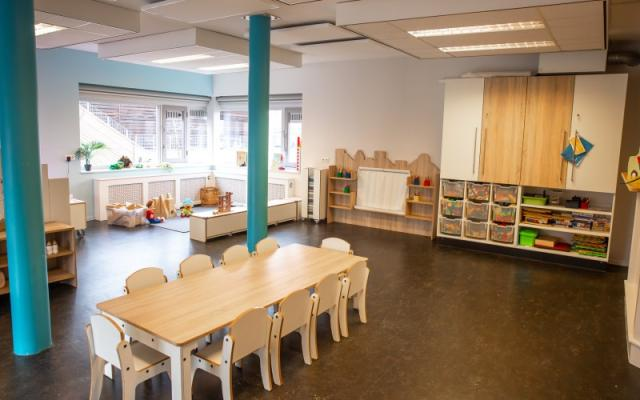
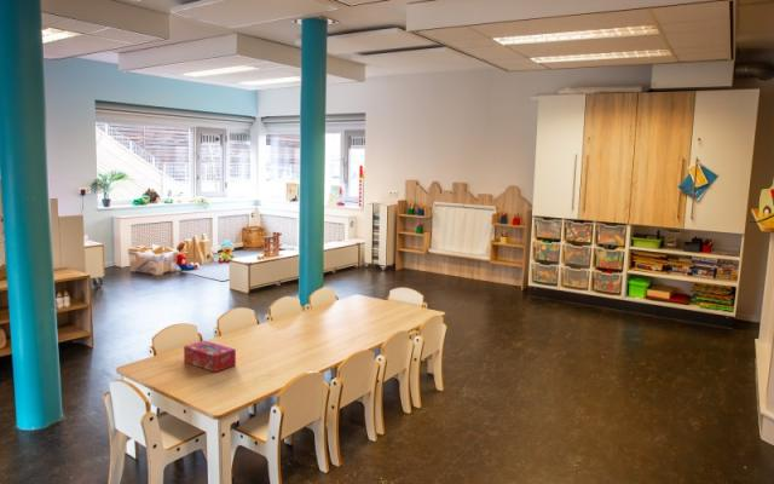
+ tissue box [183,339,237,374]
